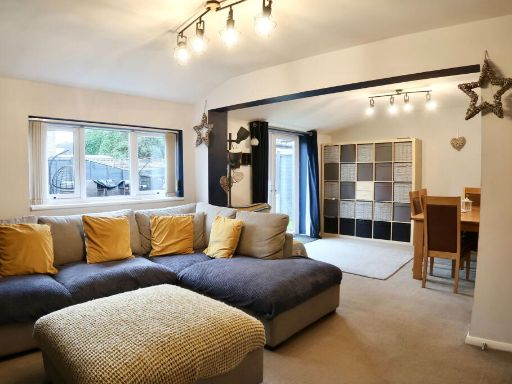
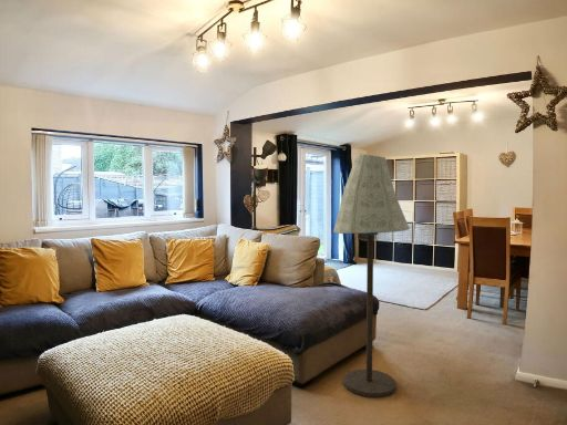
+ floor lamp [332,153,411,398]
